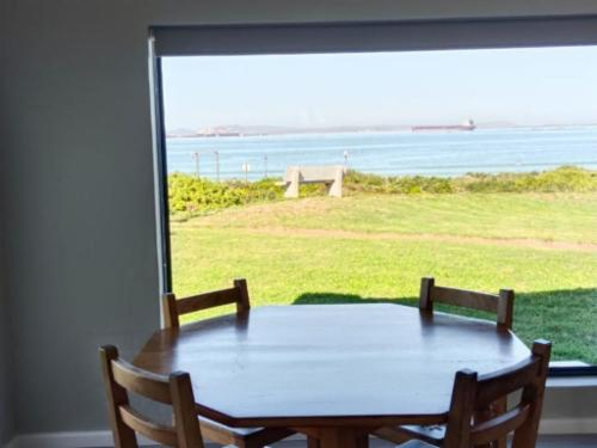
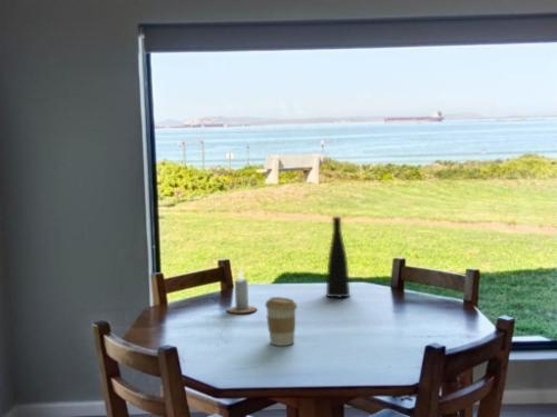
+ vase [325,216,351,298]
+ candle [226,267,258,314]
+ coffee cup [264,296,299,347]
